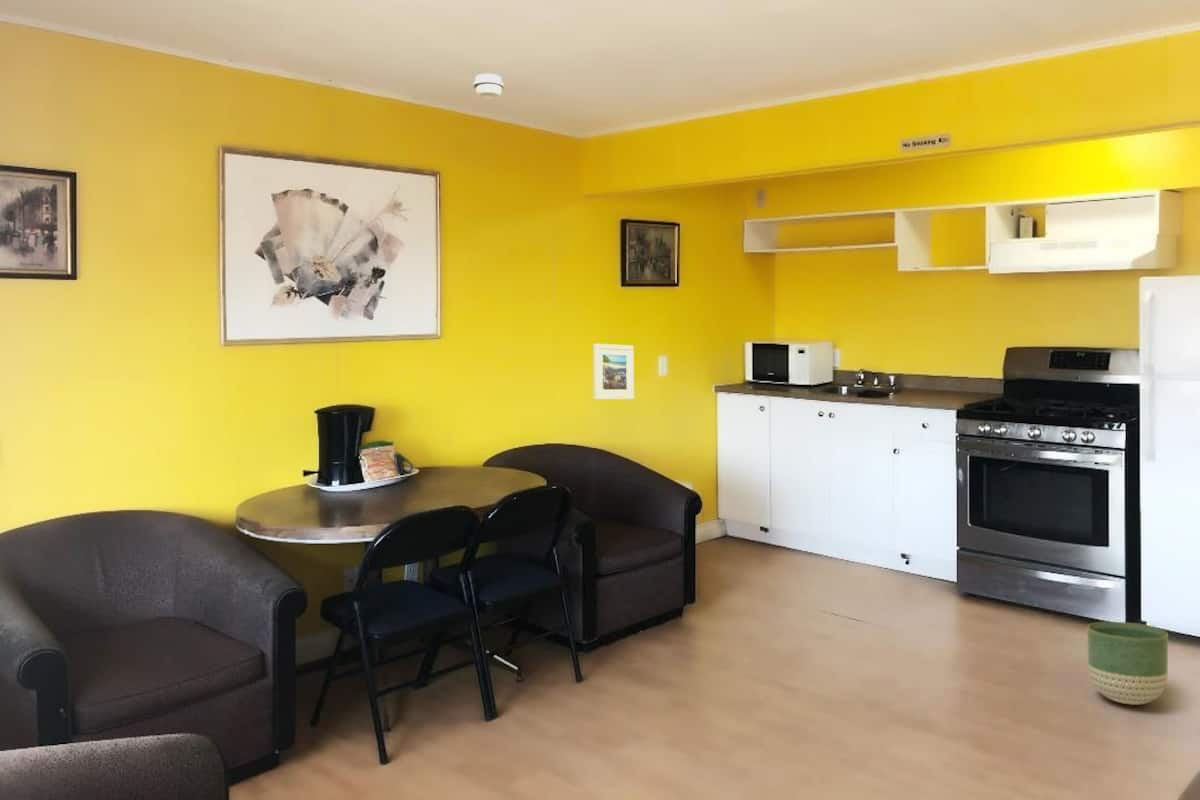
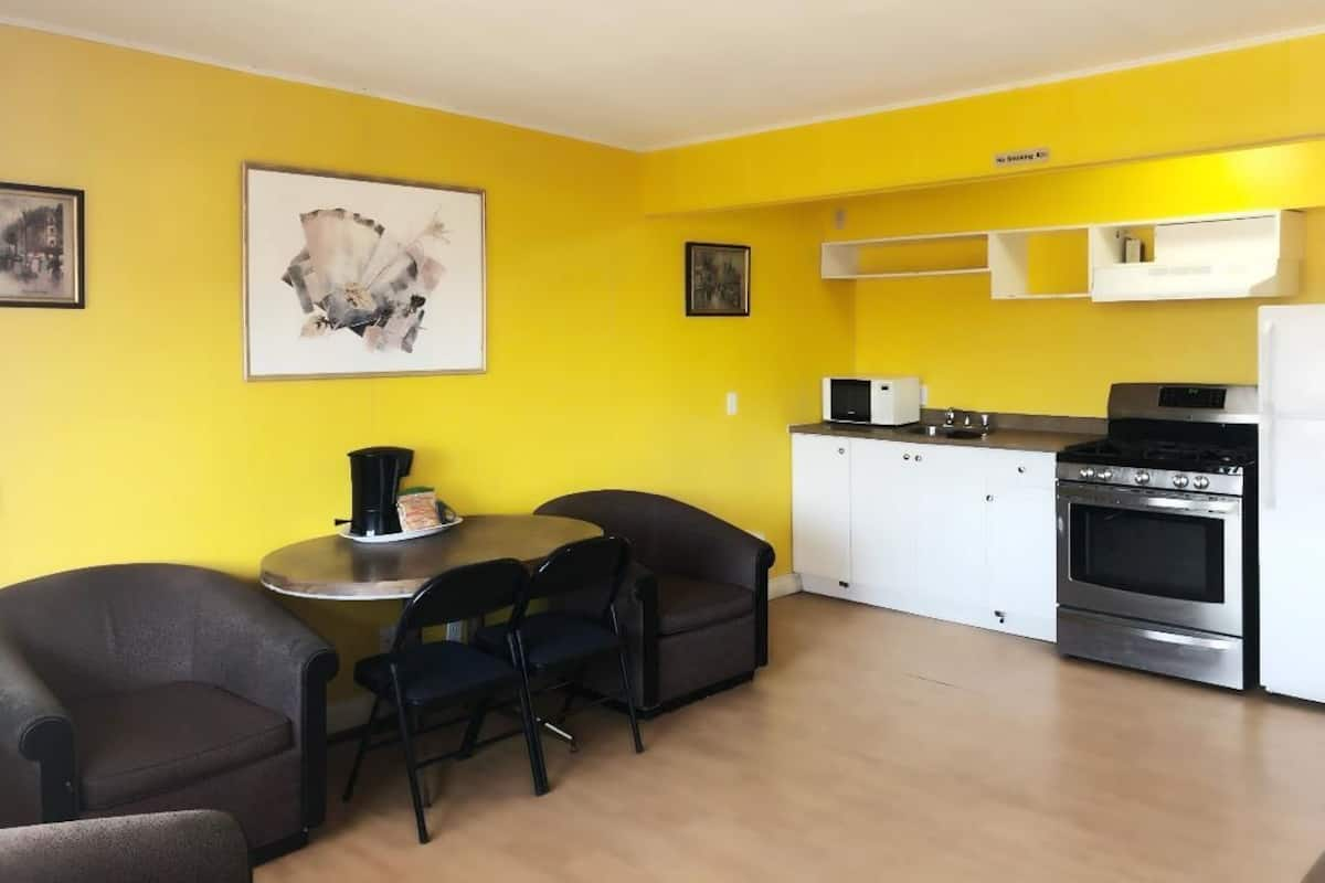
- smoke detector [472,73,505,100]
- planter [1086,621,1169,706]
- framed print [592,343,635,401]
